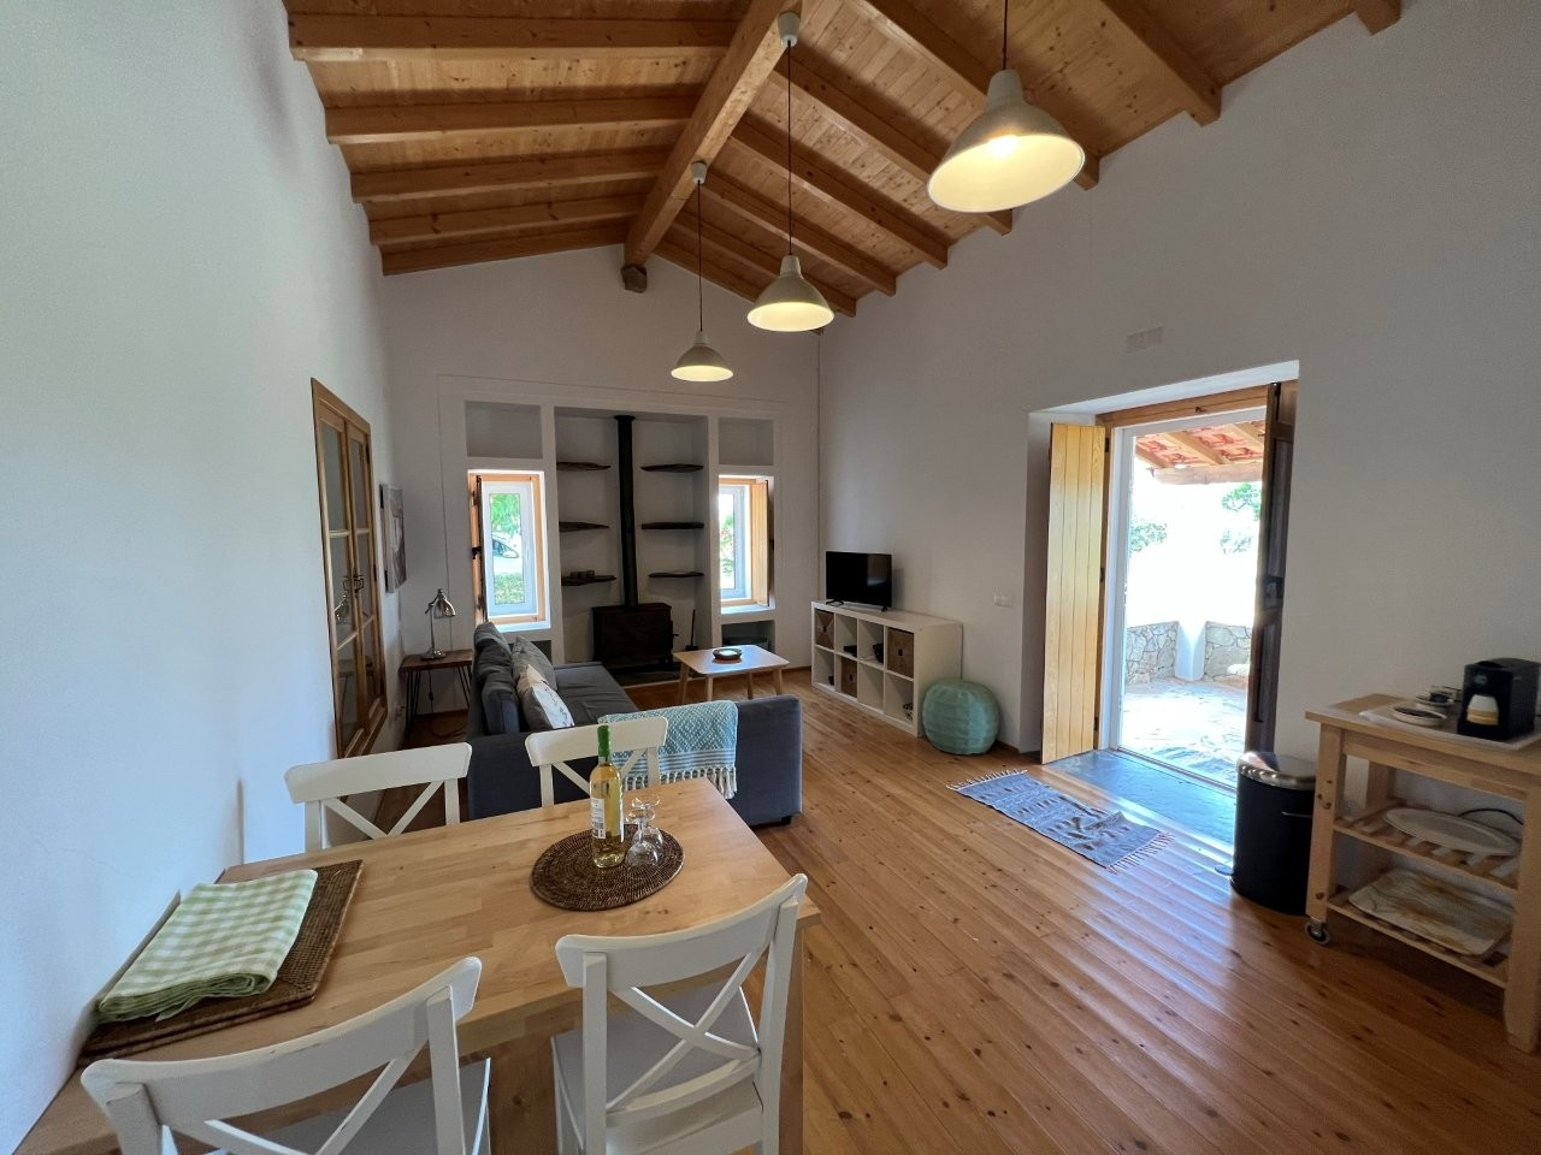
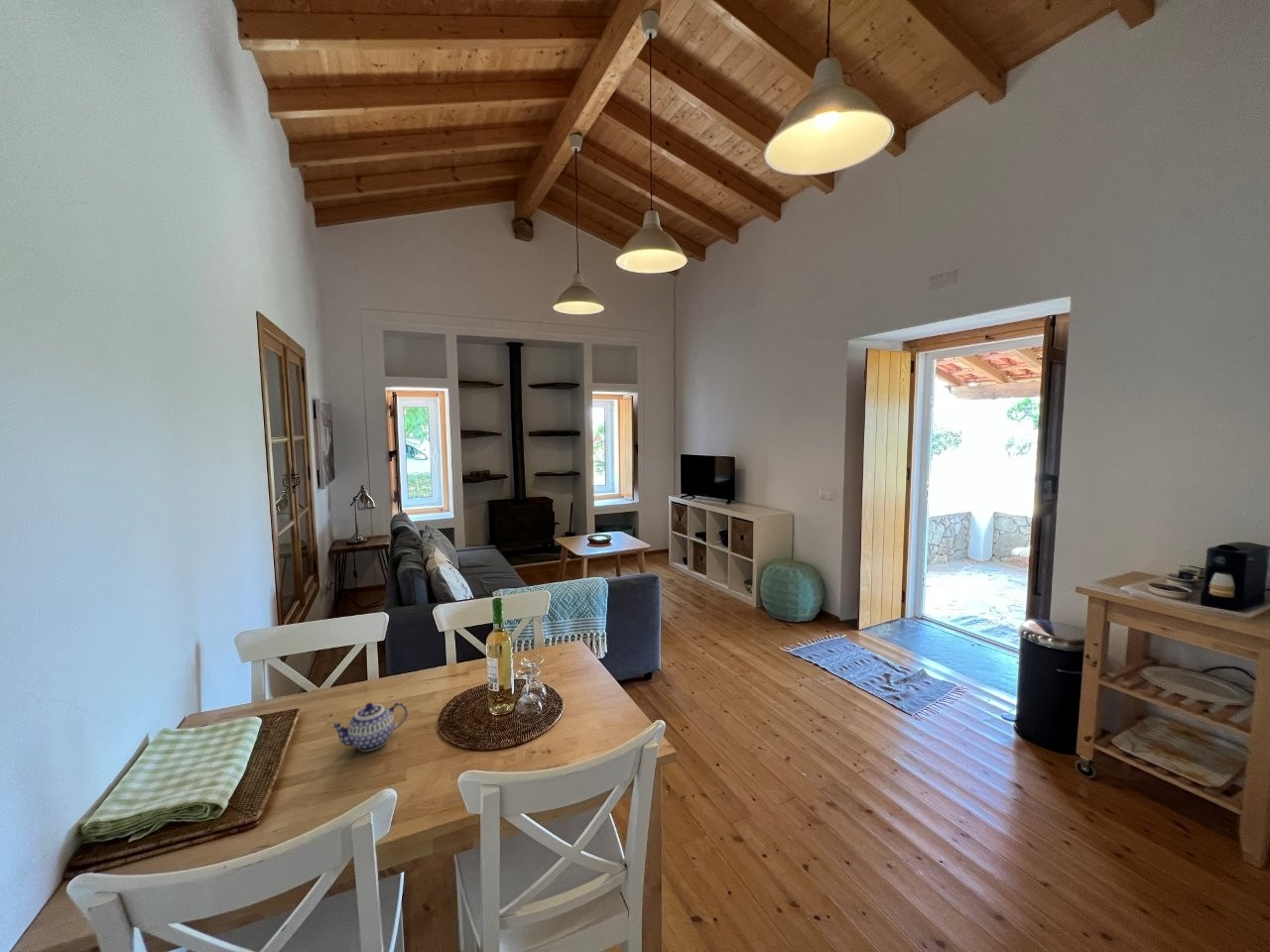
+ teapot [329,701,409,753]
